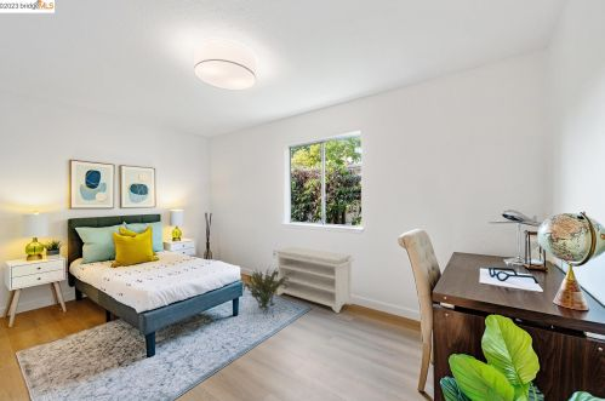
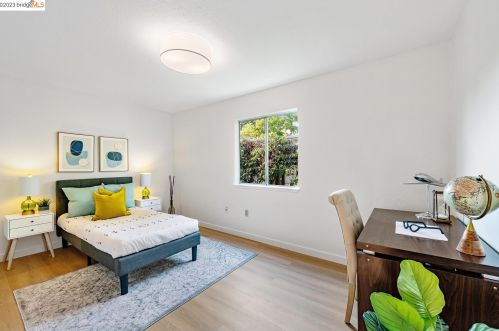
- decorative plant [242,265,289,311]
- bench [274,246,355,314]
